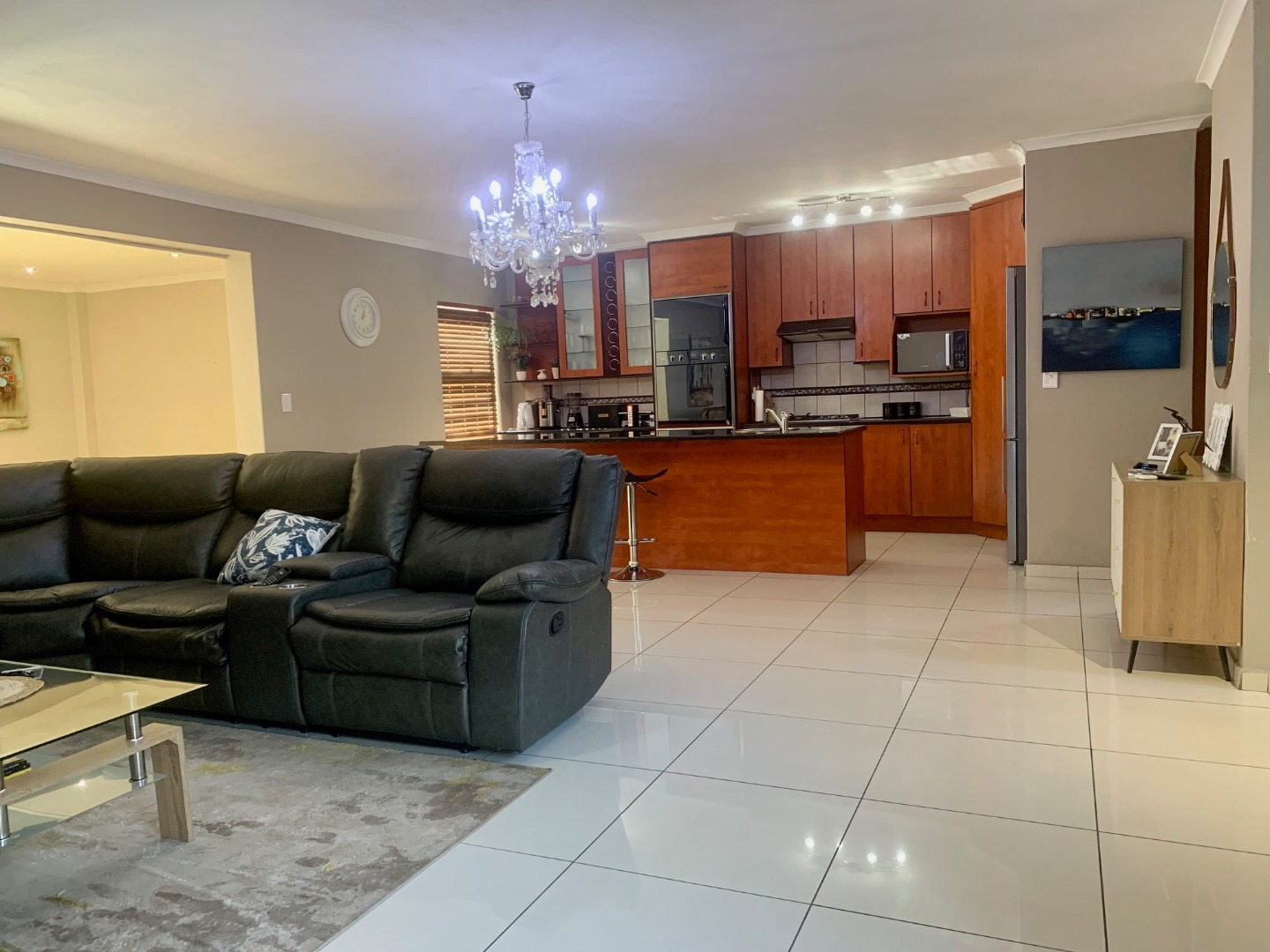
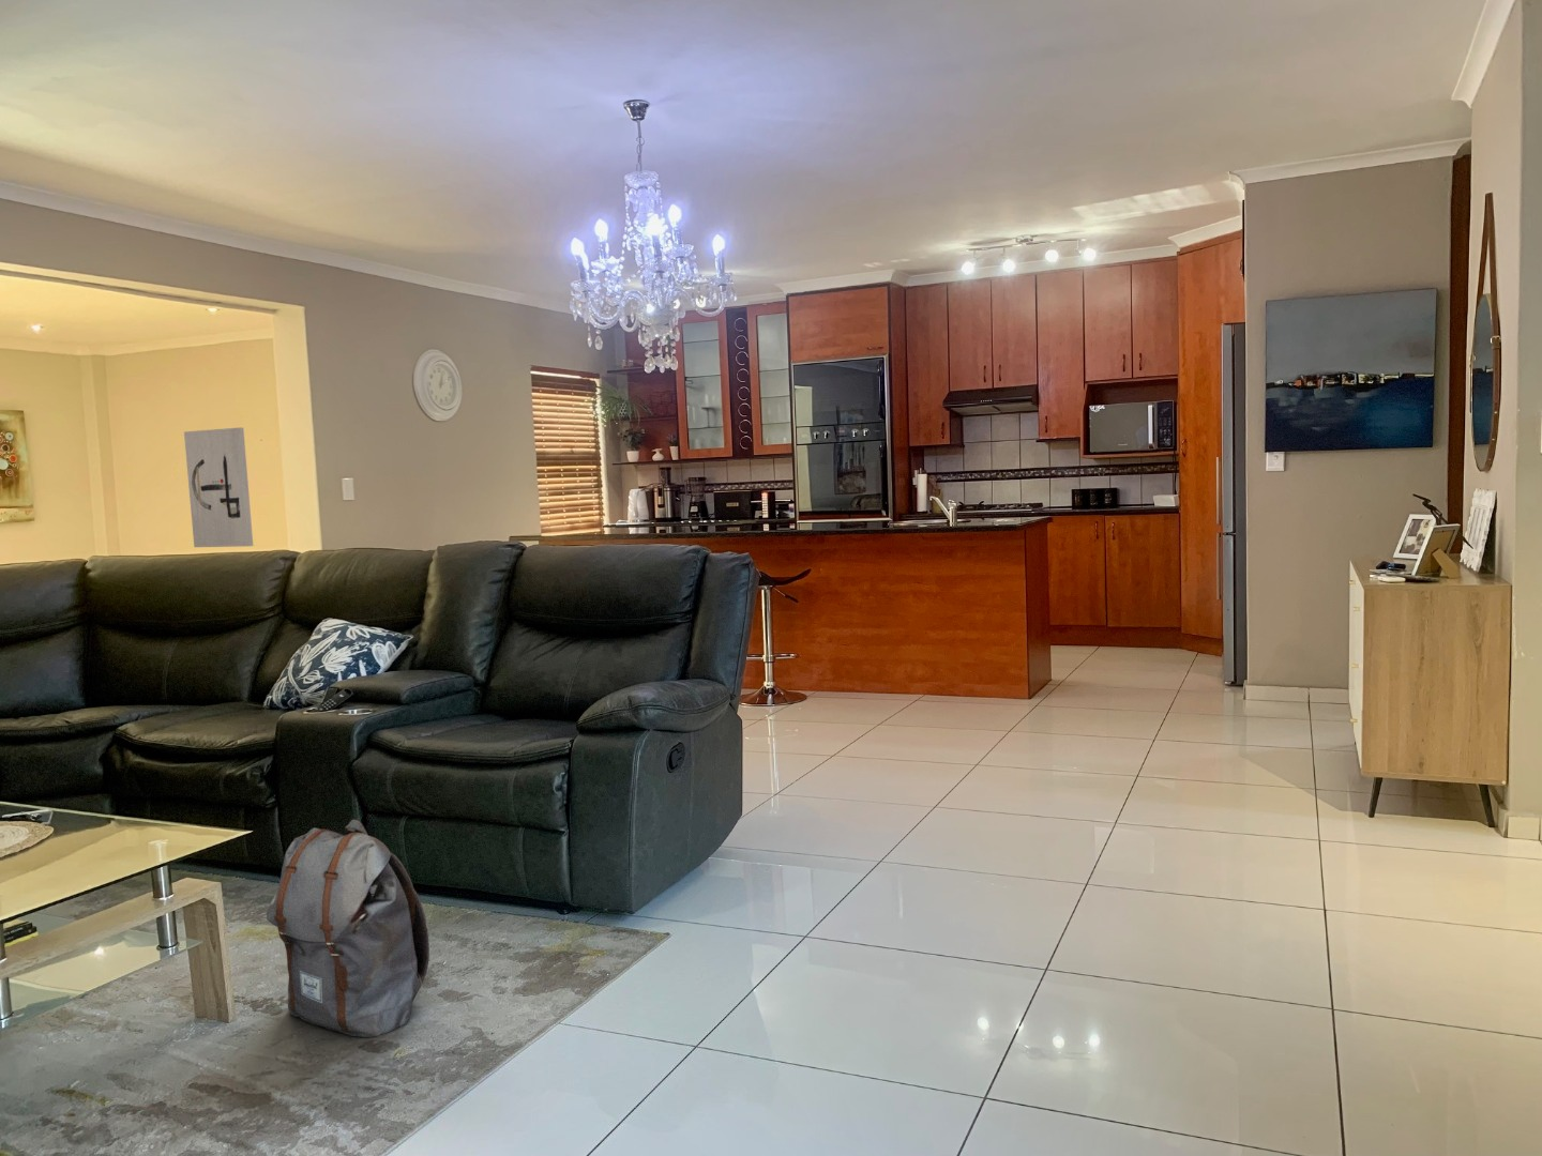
+ wall art [183,426,254,548]
+ backpack [266,817,431,1038]
